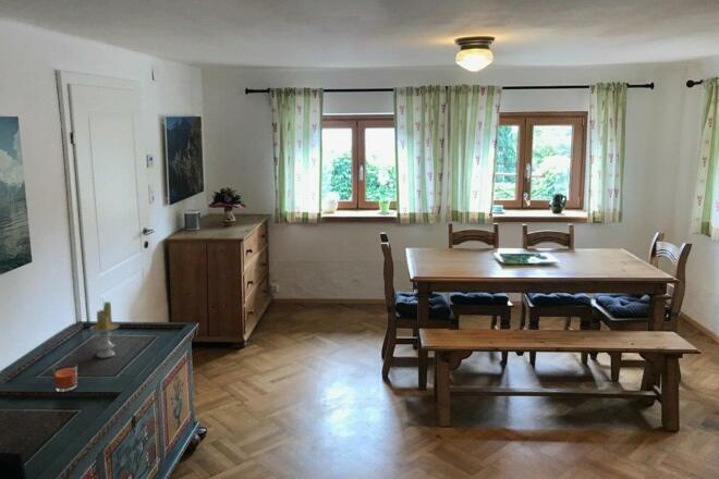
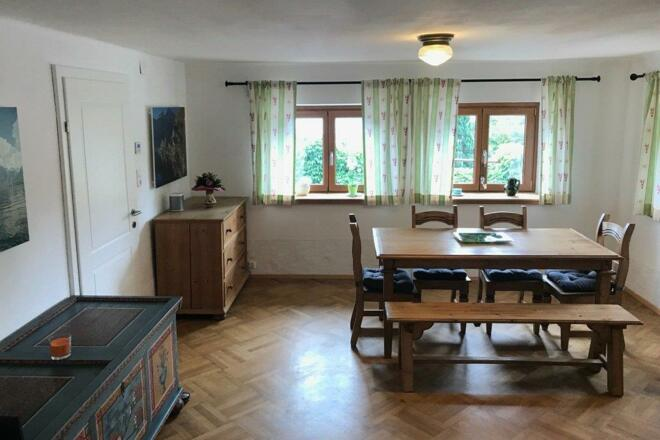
- candle [88,300,121,359]
